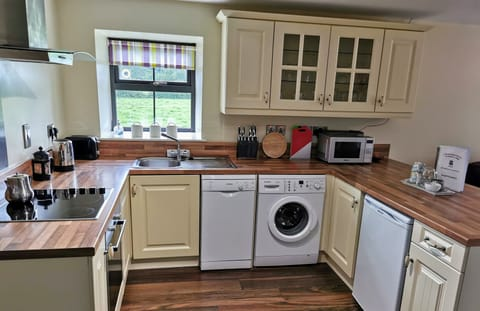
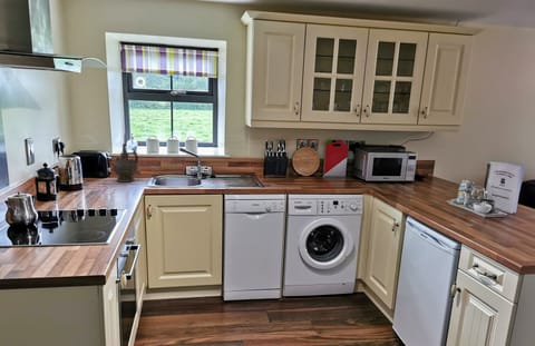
+ ceremonial vessel [111,142,139,184]
